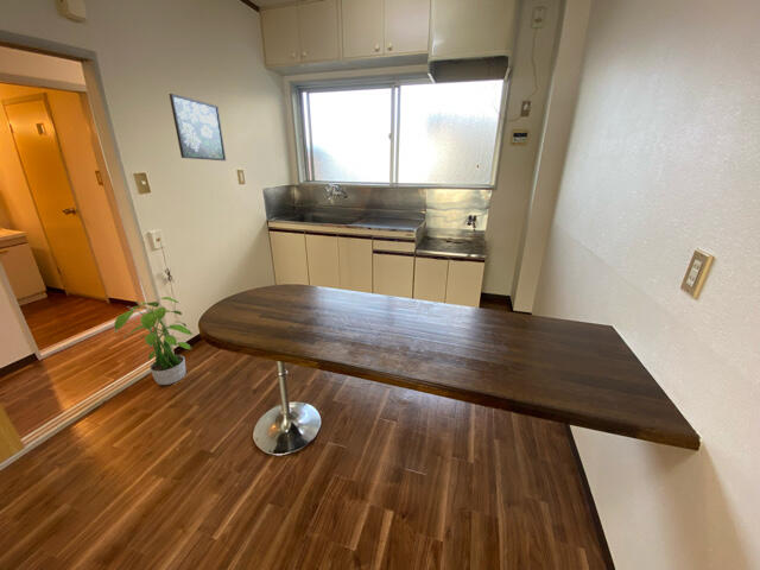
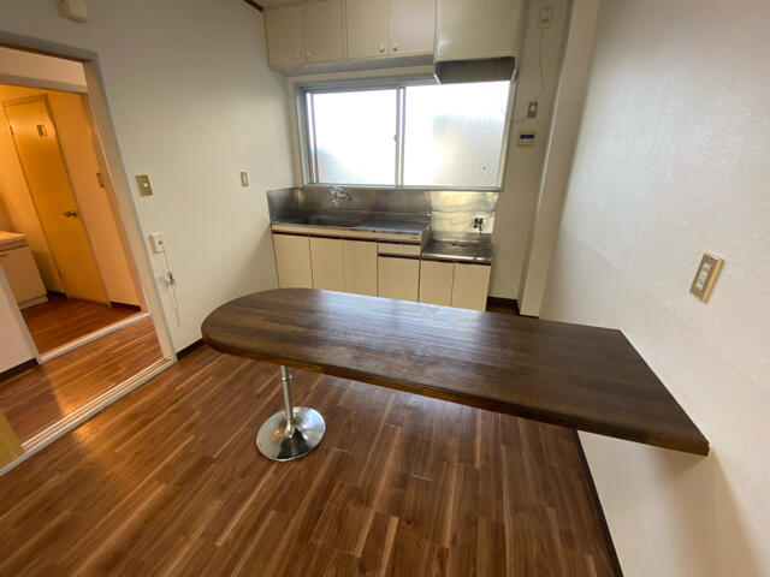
- potted plant [113,296,194,386]
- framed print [167,93,227,162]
